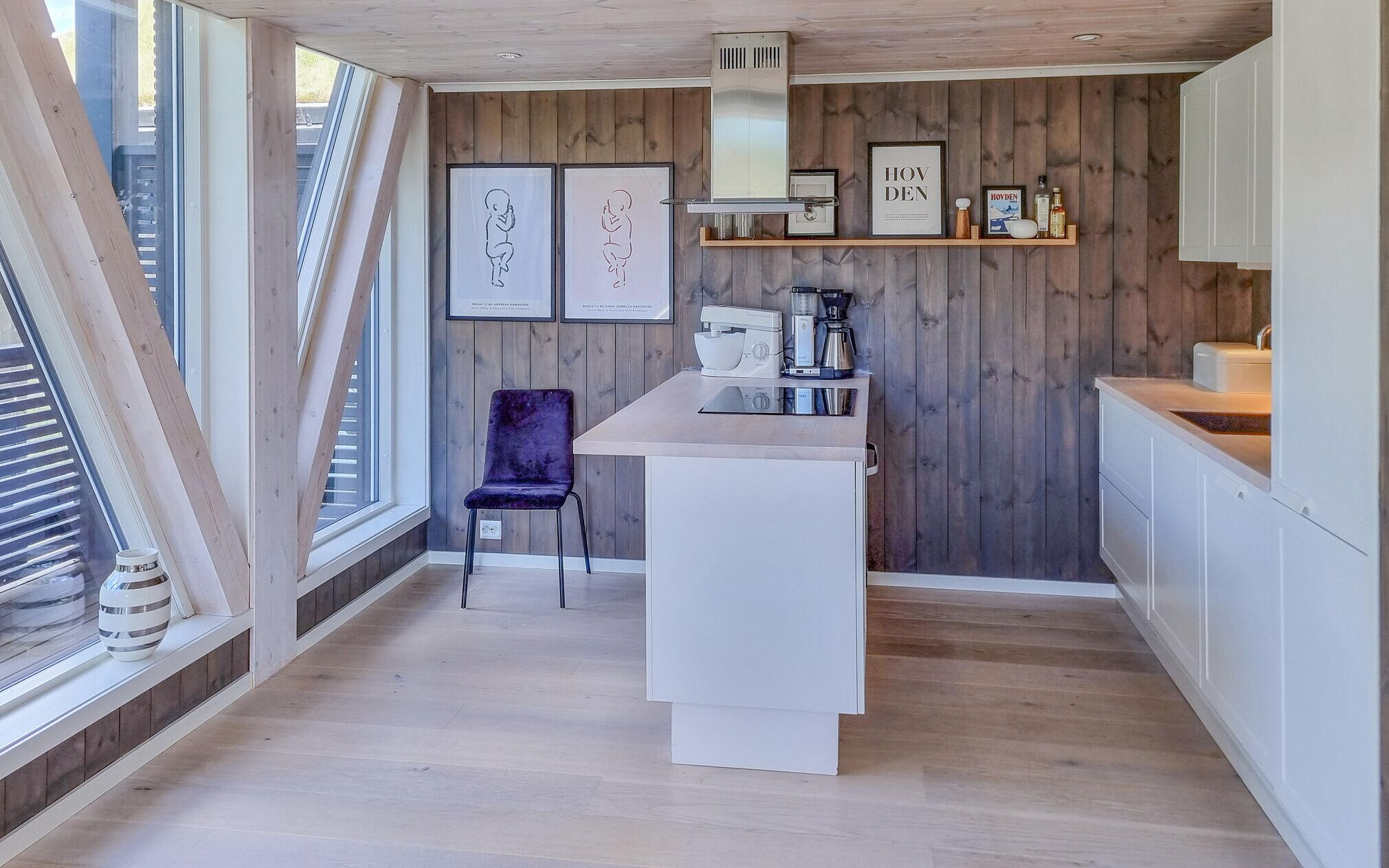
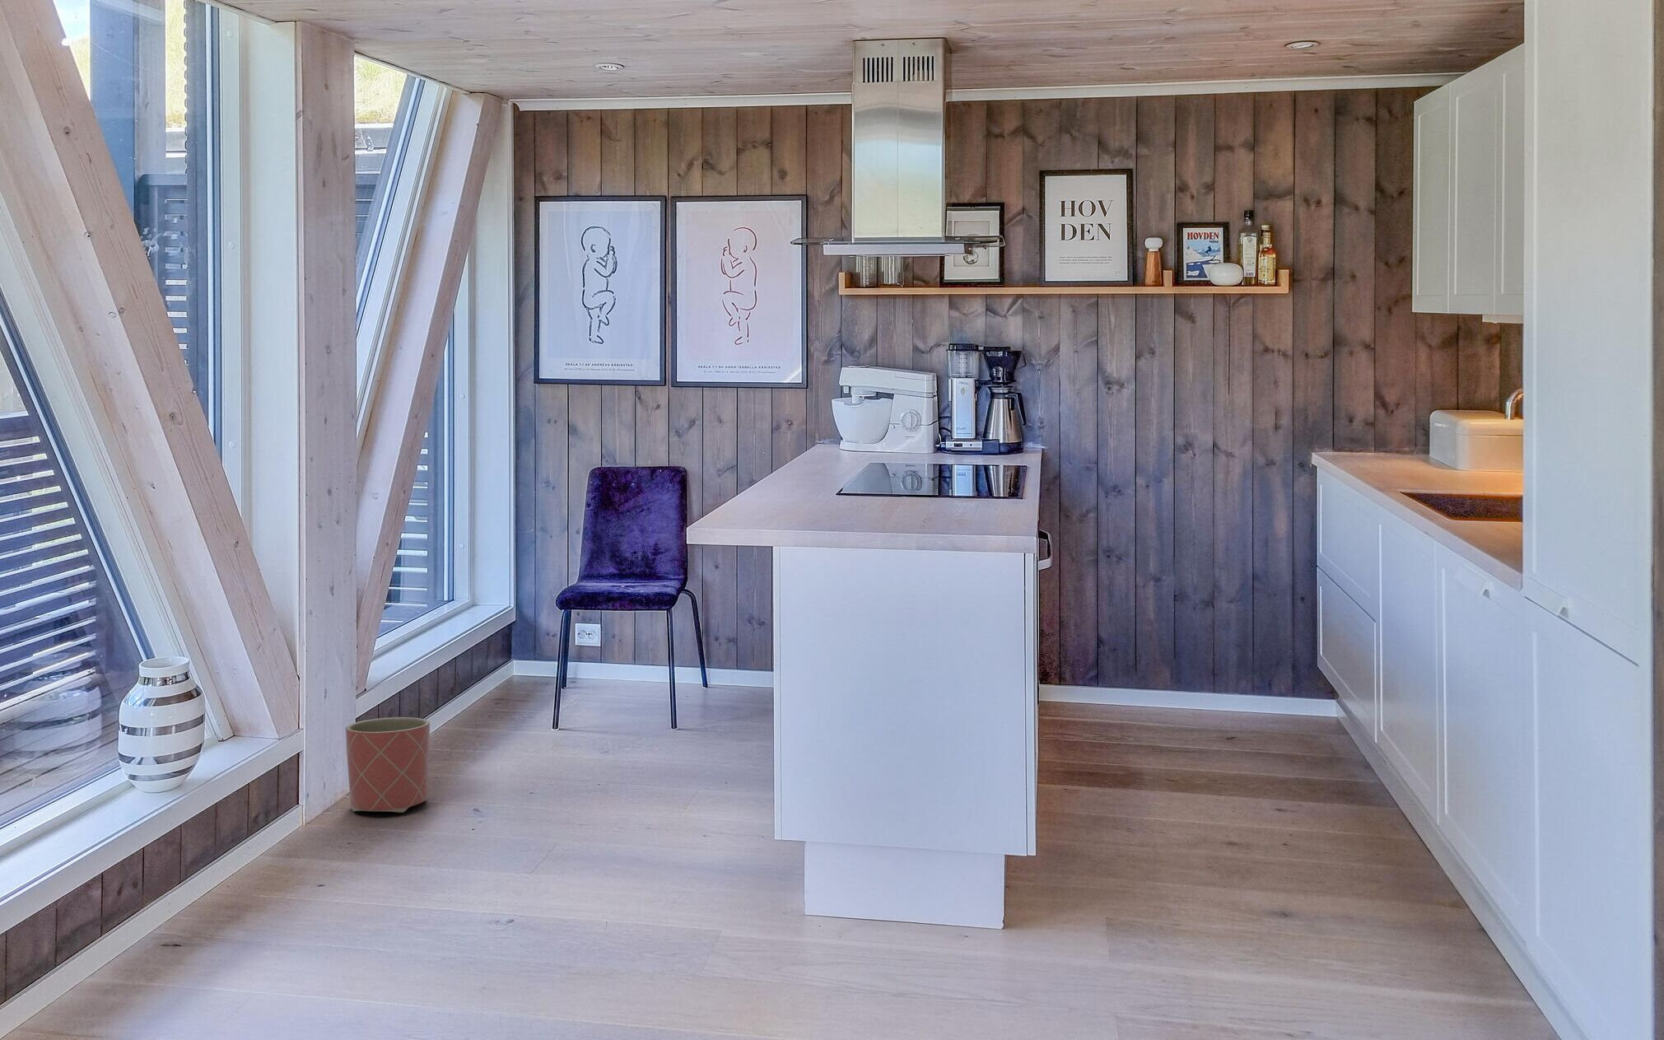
+ planter [345,716,430,814]
